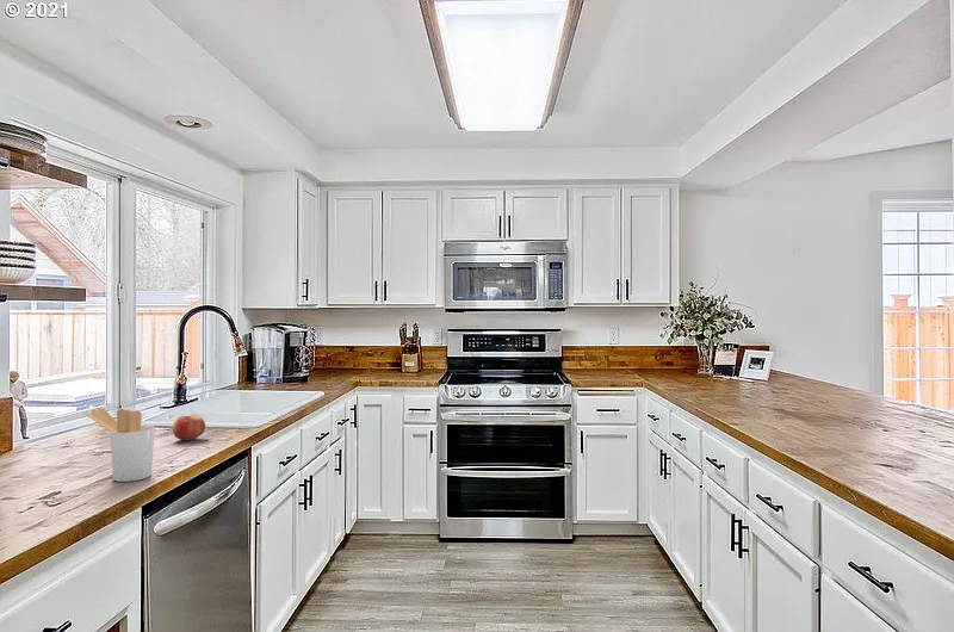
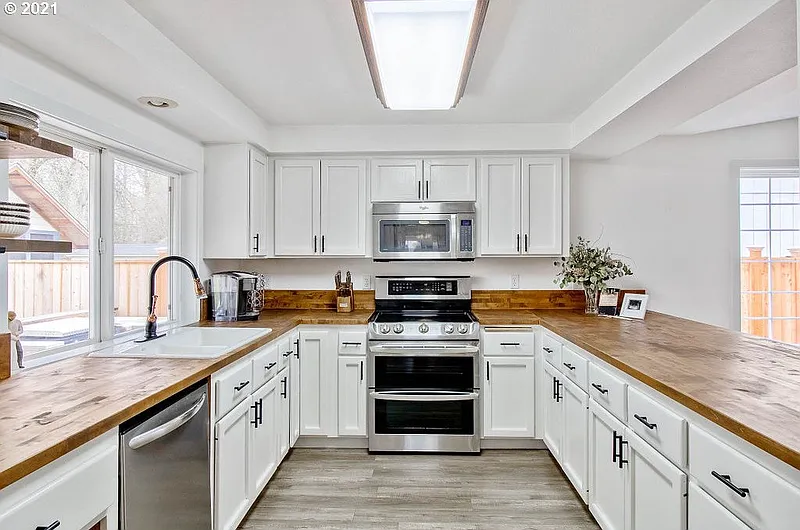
- utensil holder [83,407,156,483]
- fruit [172,414,206,441]
